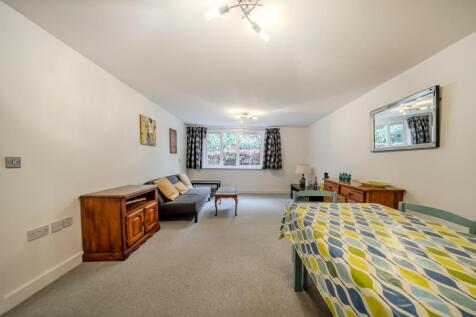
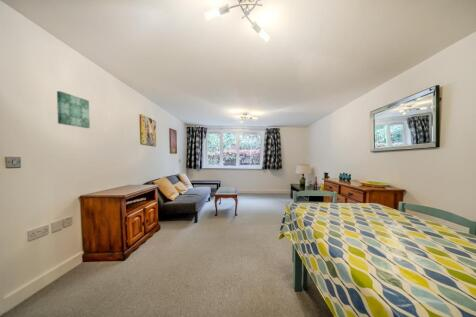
+ wall art [56,90,91,129]
